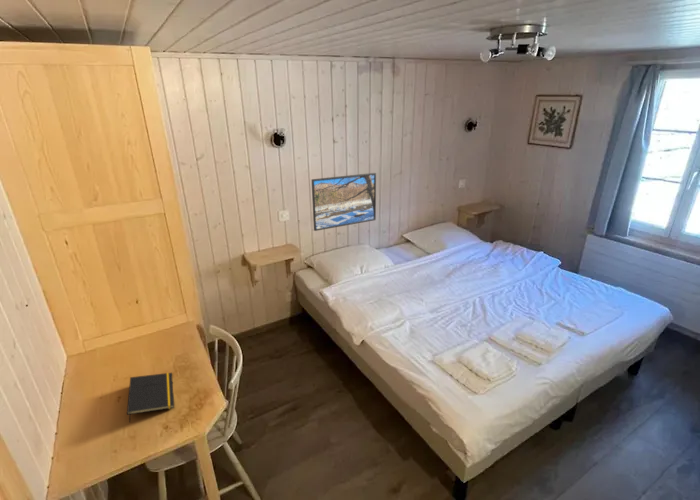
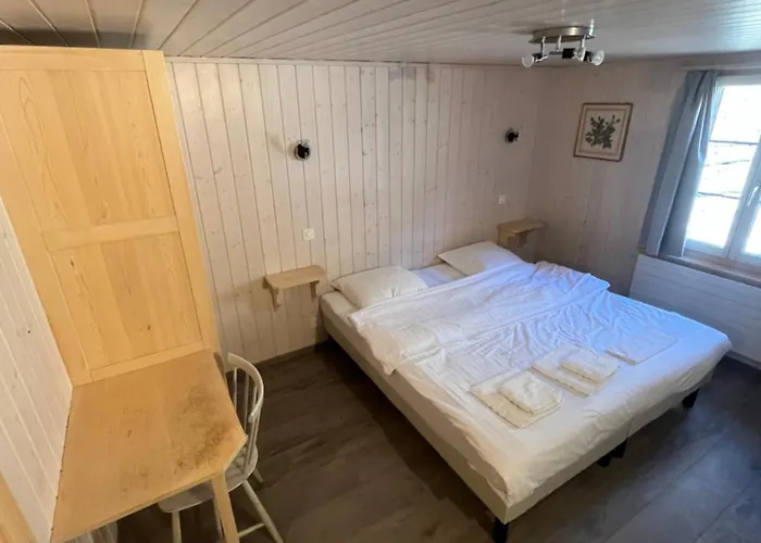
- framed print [311,172,377,232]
- notepad [126,372,175,423]
